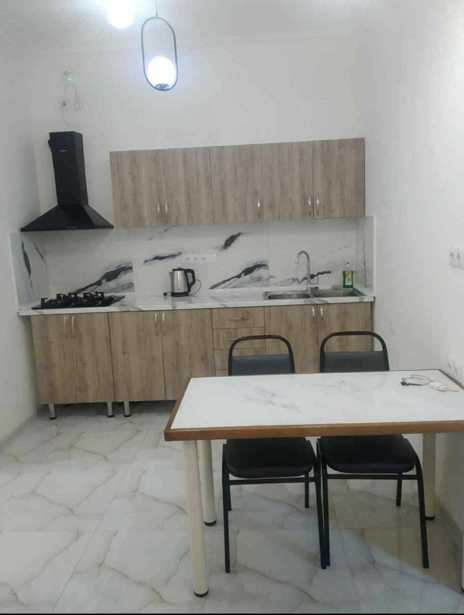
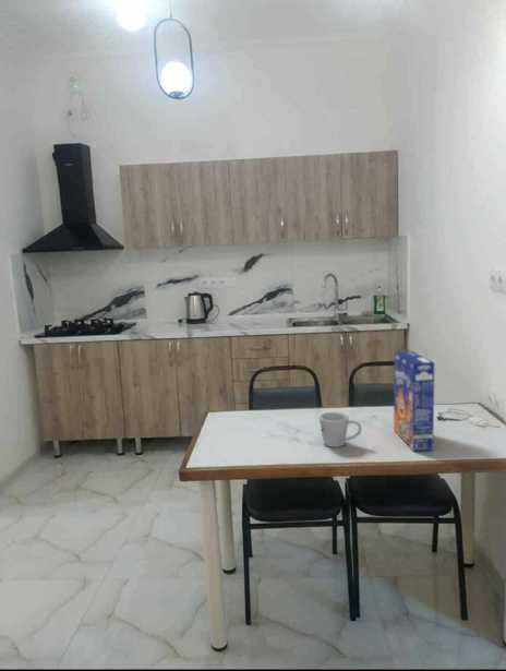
+ mug [318,411,363,448]
+ cereal box [393,350,435,453]
